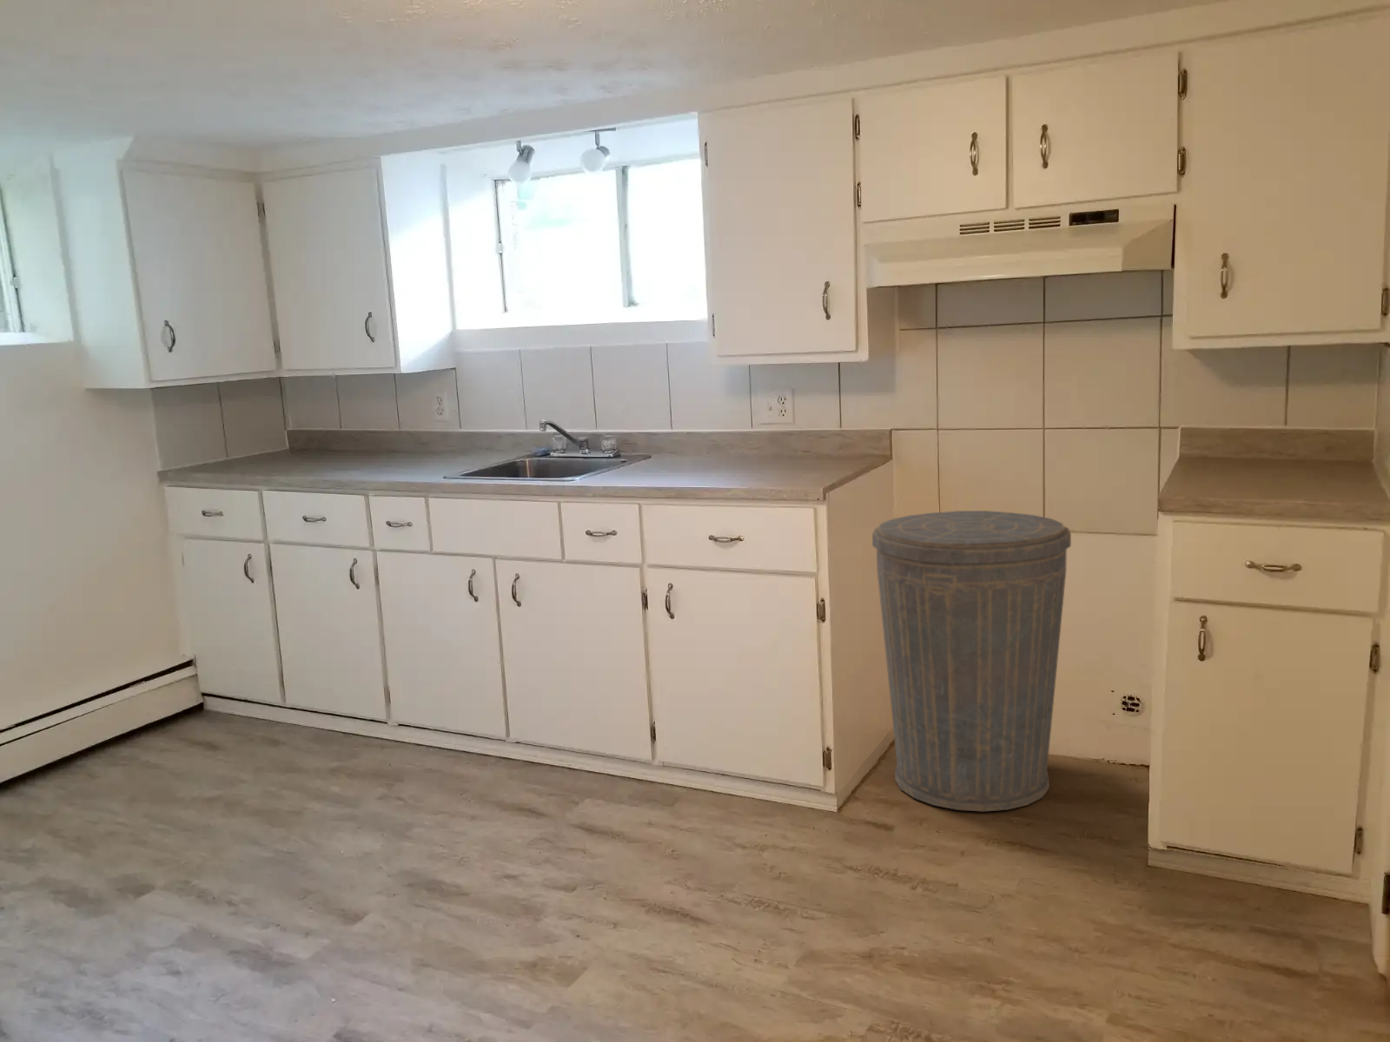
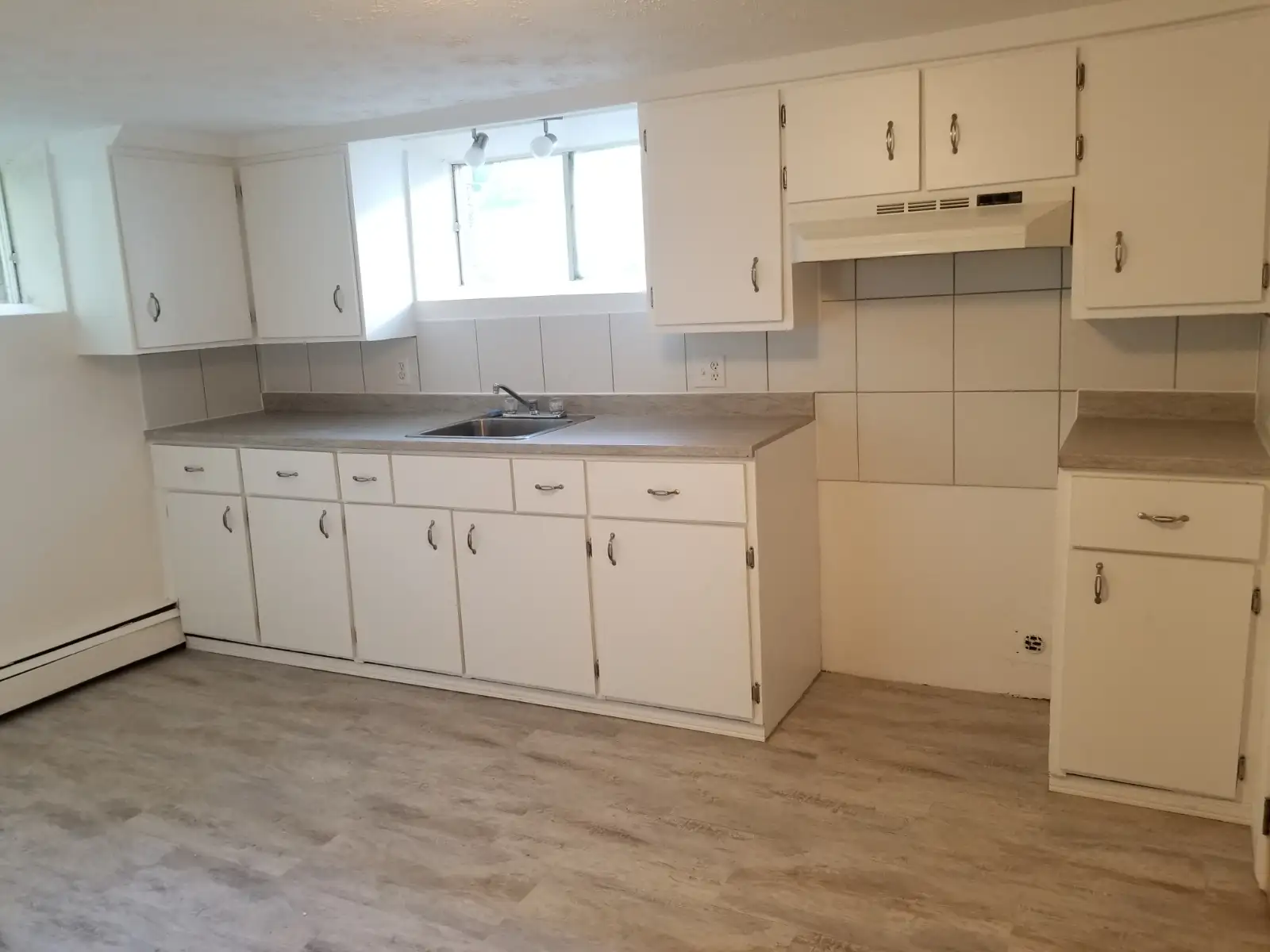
- trash can [871,510,1072,813]
